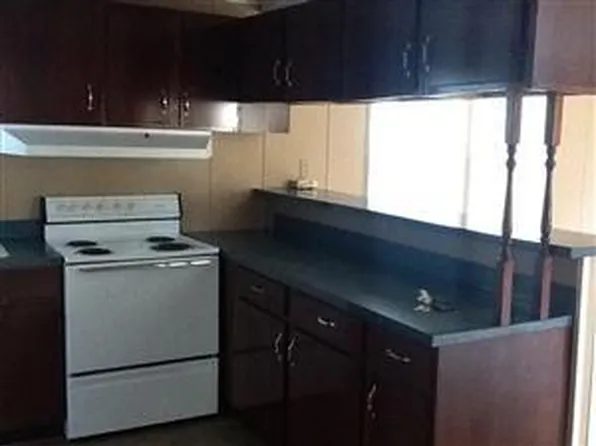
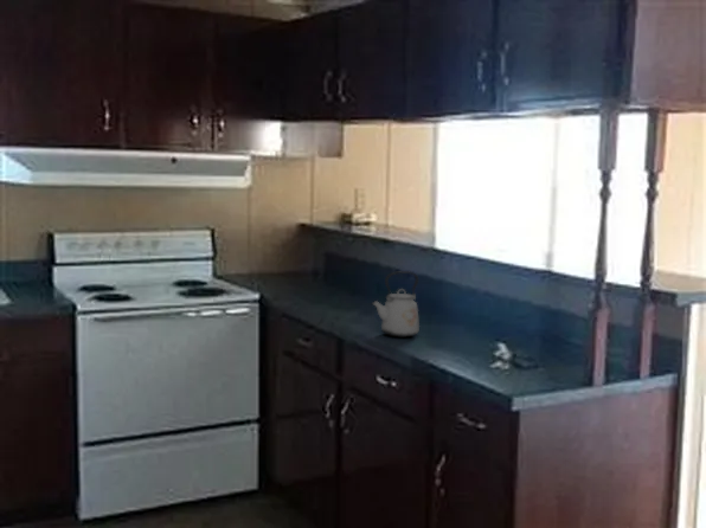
+ kettle [371,270,421,339]
